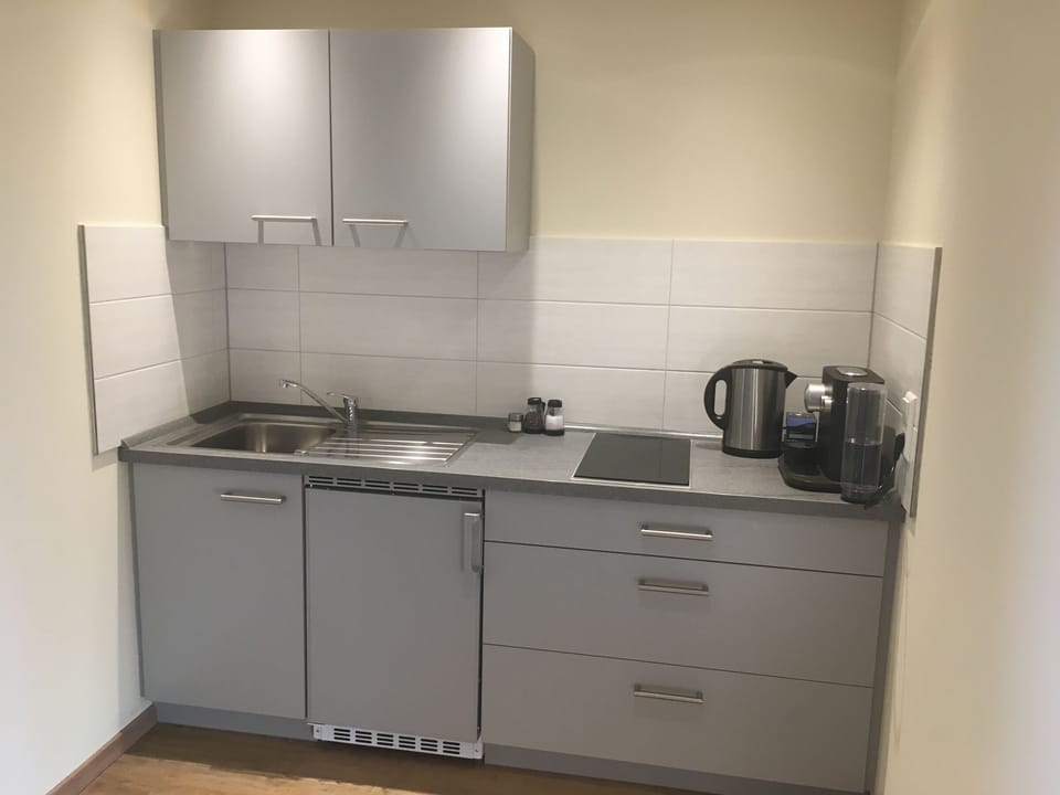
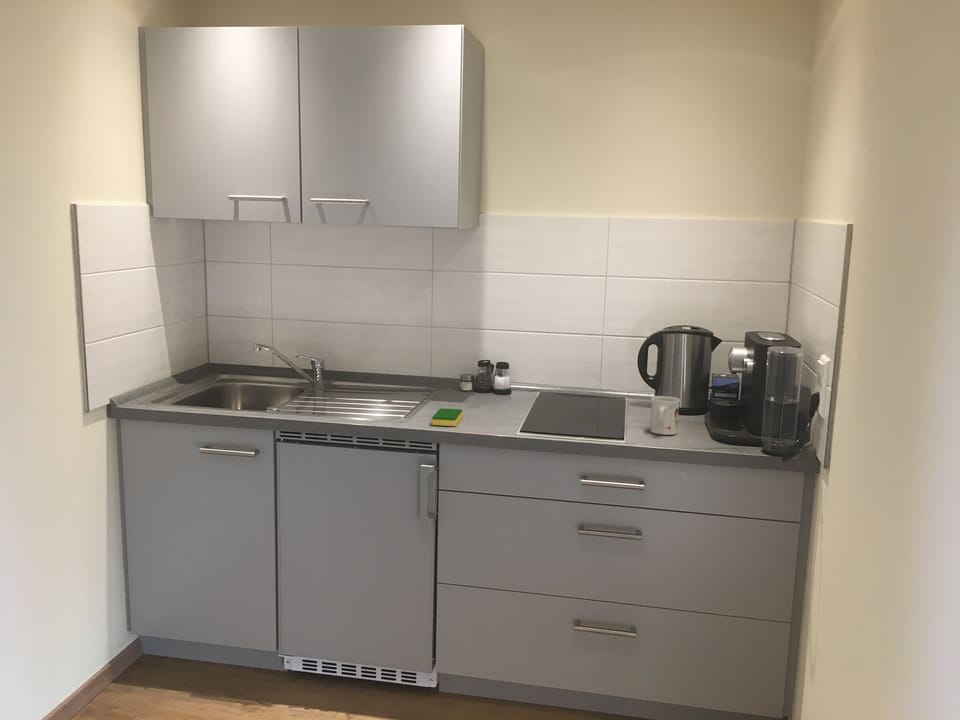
+ mug [649,395,681,436]
+ dish sponge [431,407,463,427]
